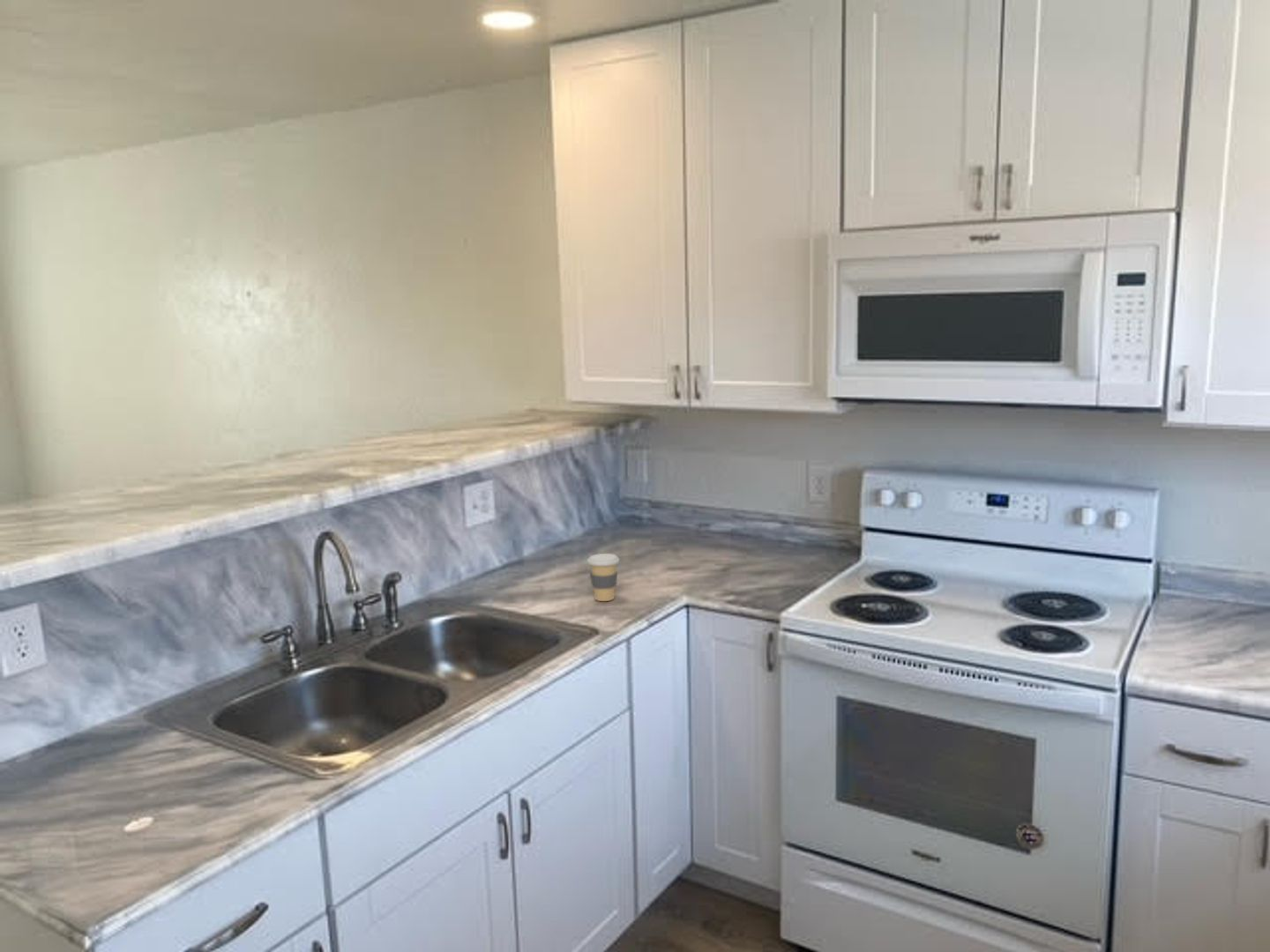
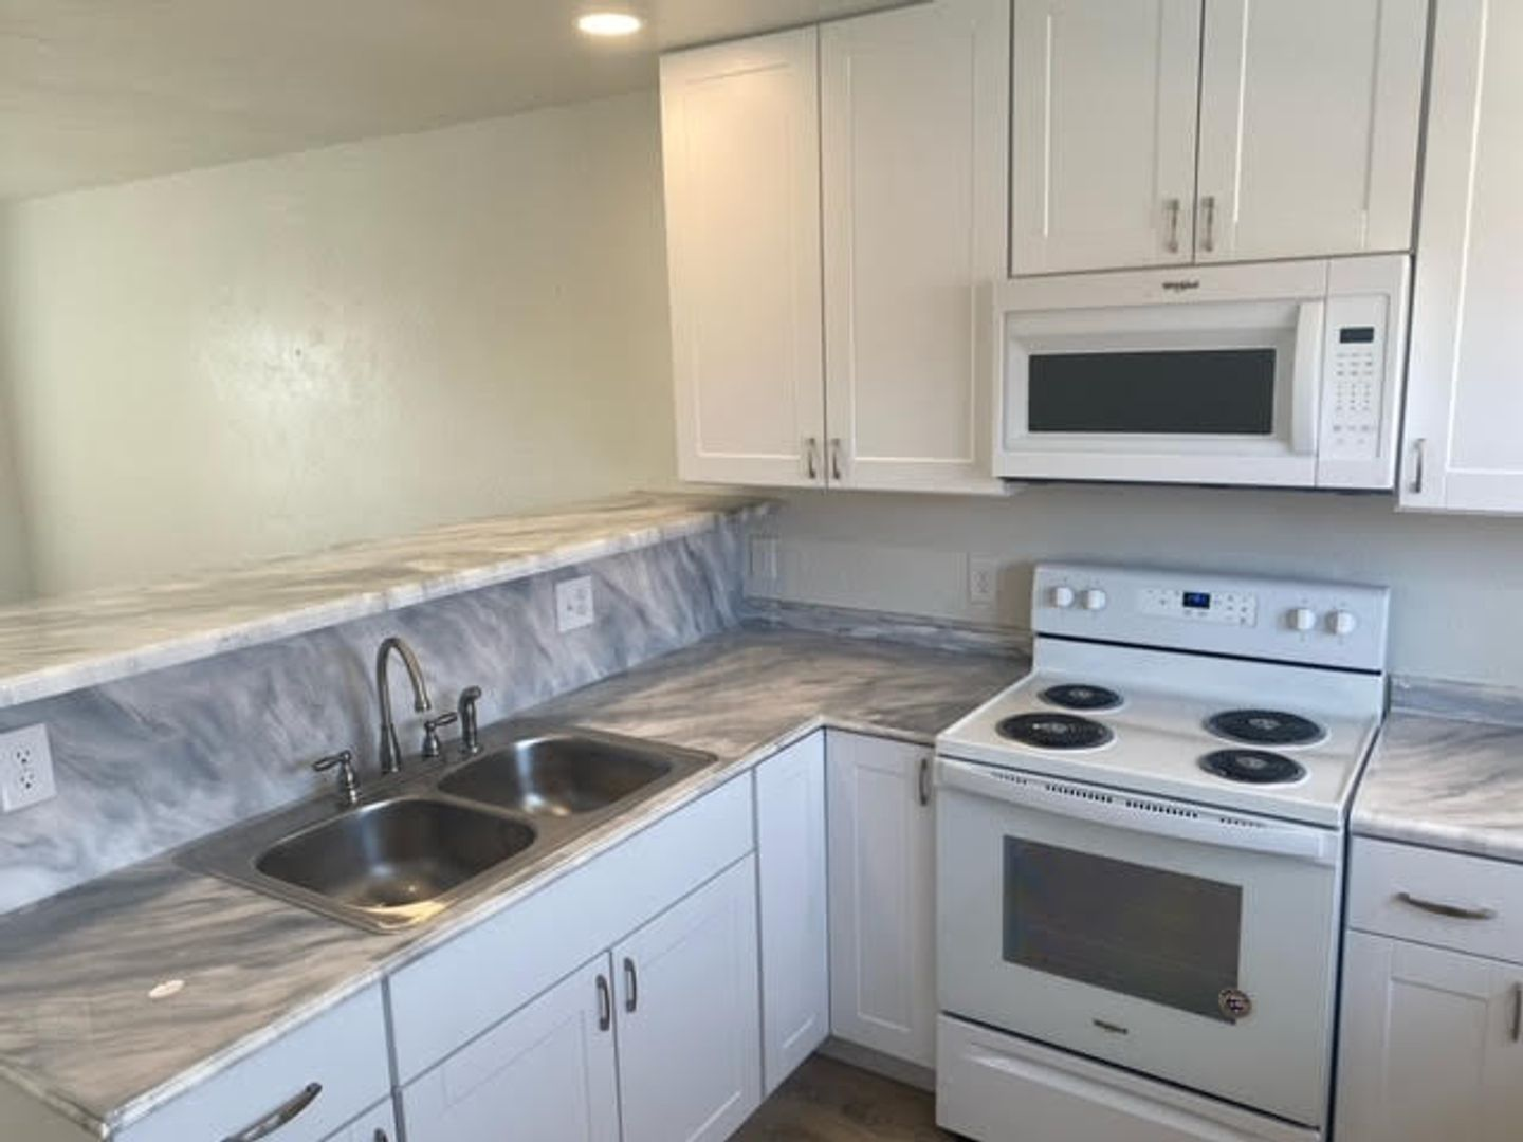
- coffee cup [586,553,620,602]
